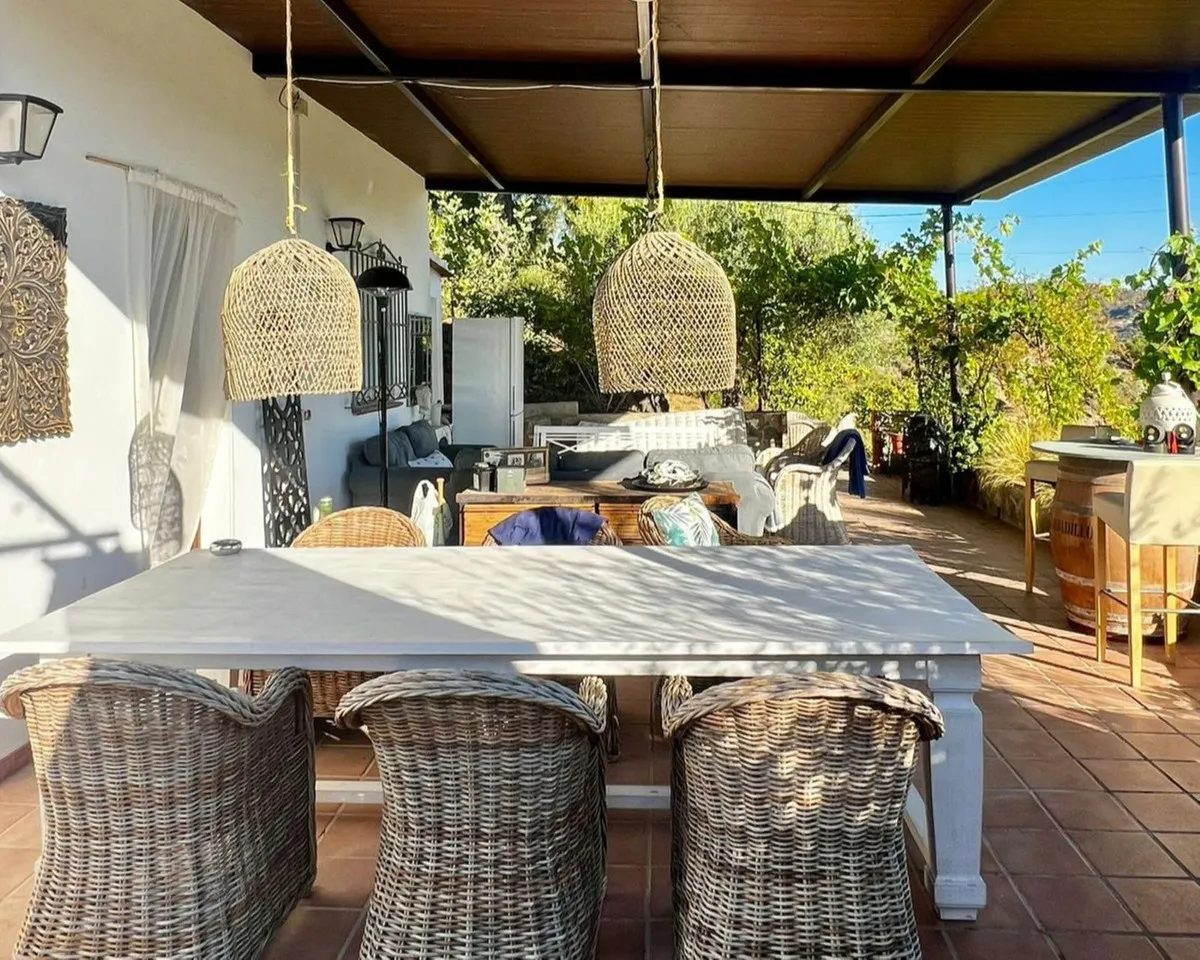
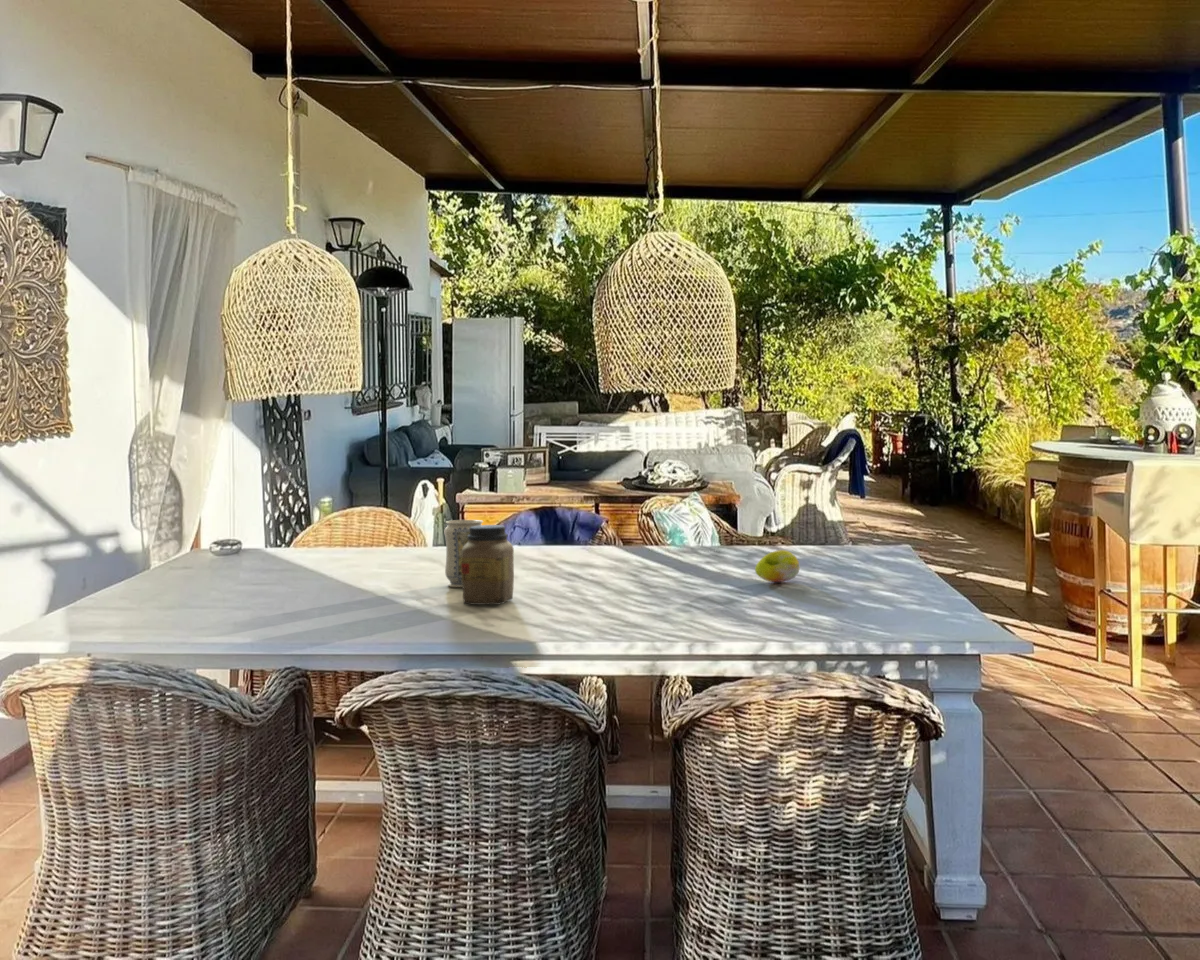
+ jar [461,524,515,606]
+ fruit [754,549,801,583]
+ vase [444,519,484,588]
